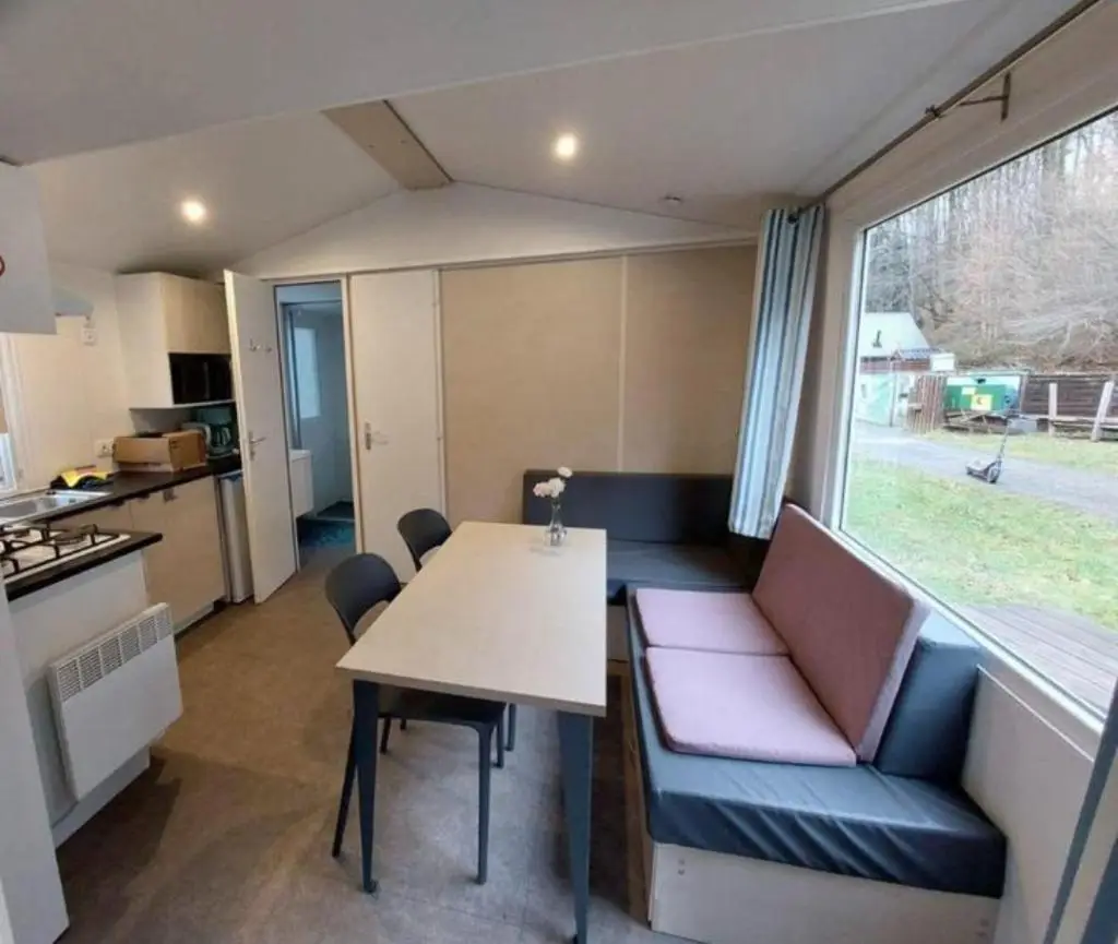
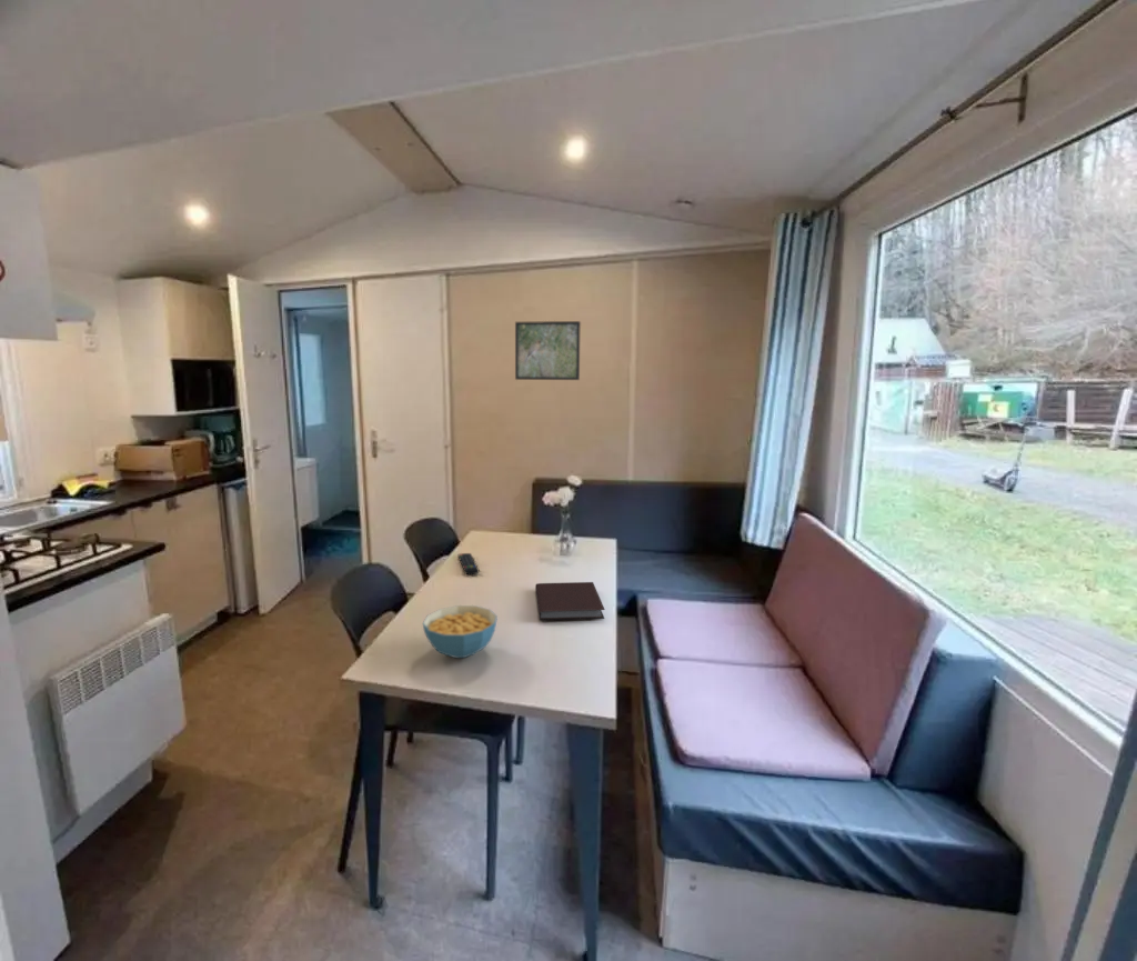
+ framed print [514,320,582,381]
+ cereal bowl [422,604,499,659]
+ notebook [534,581,606,621]
+ remote control [457,552,480,575]
